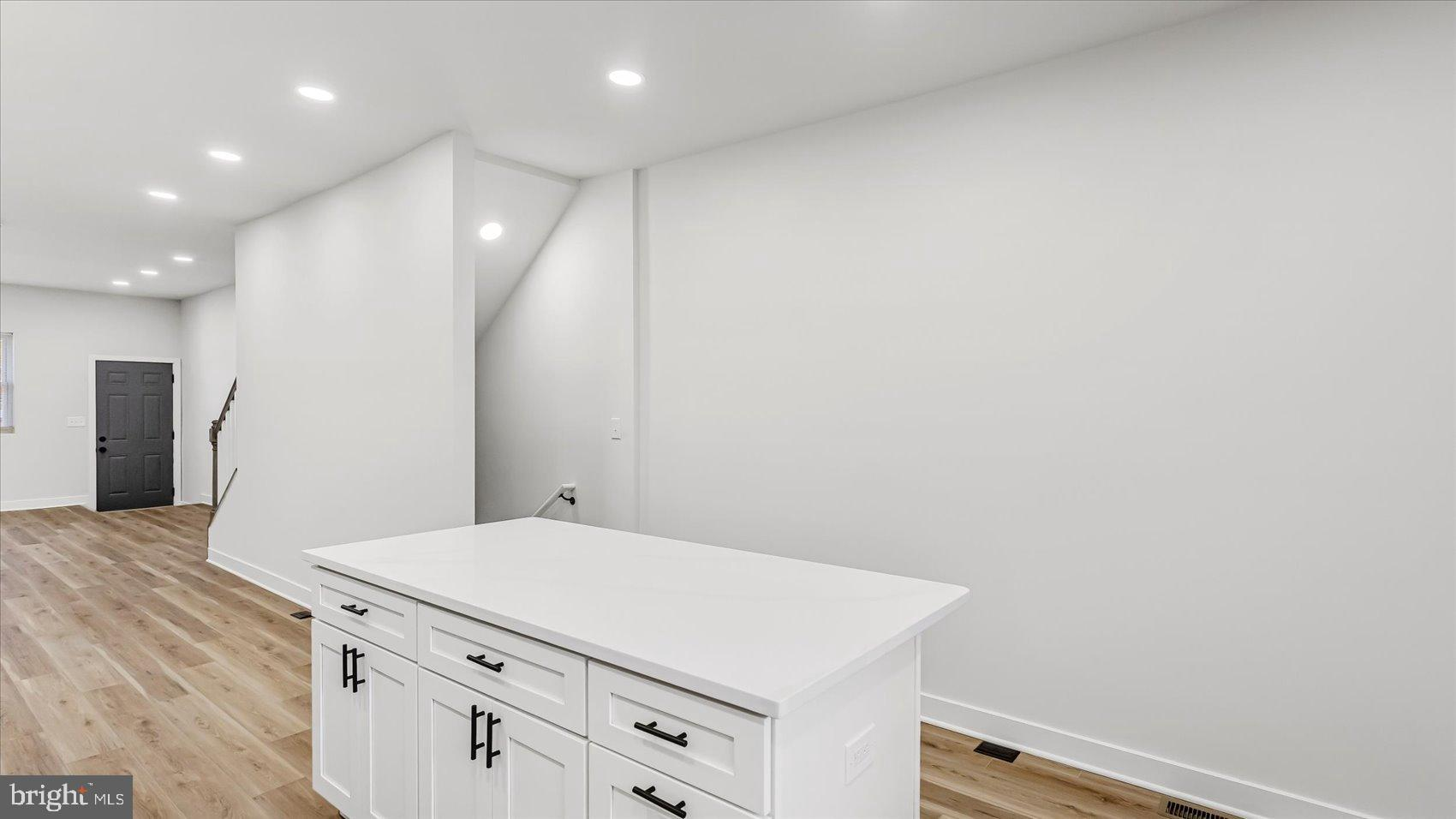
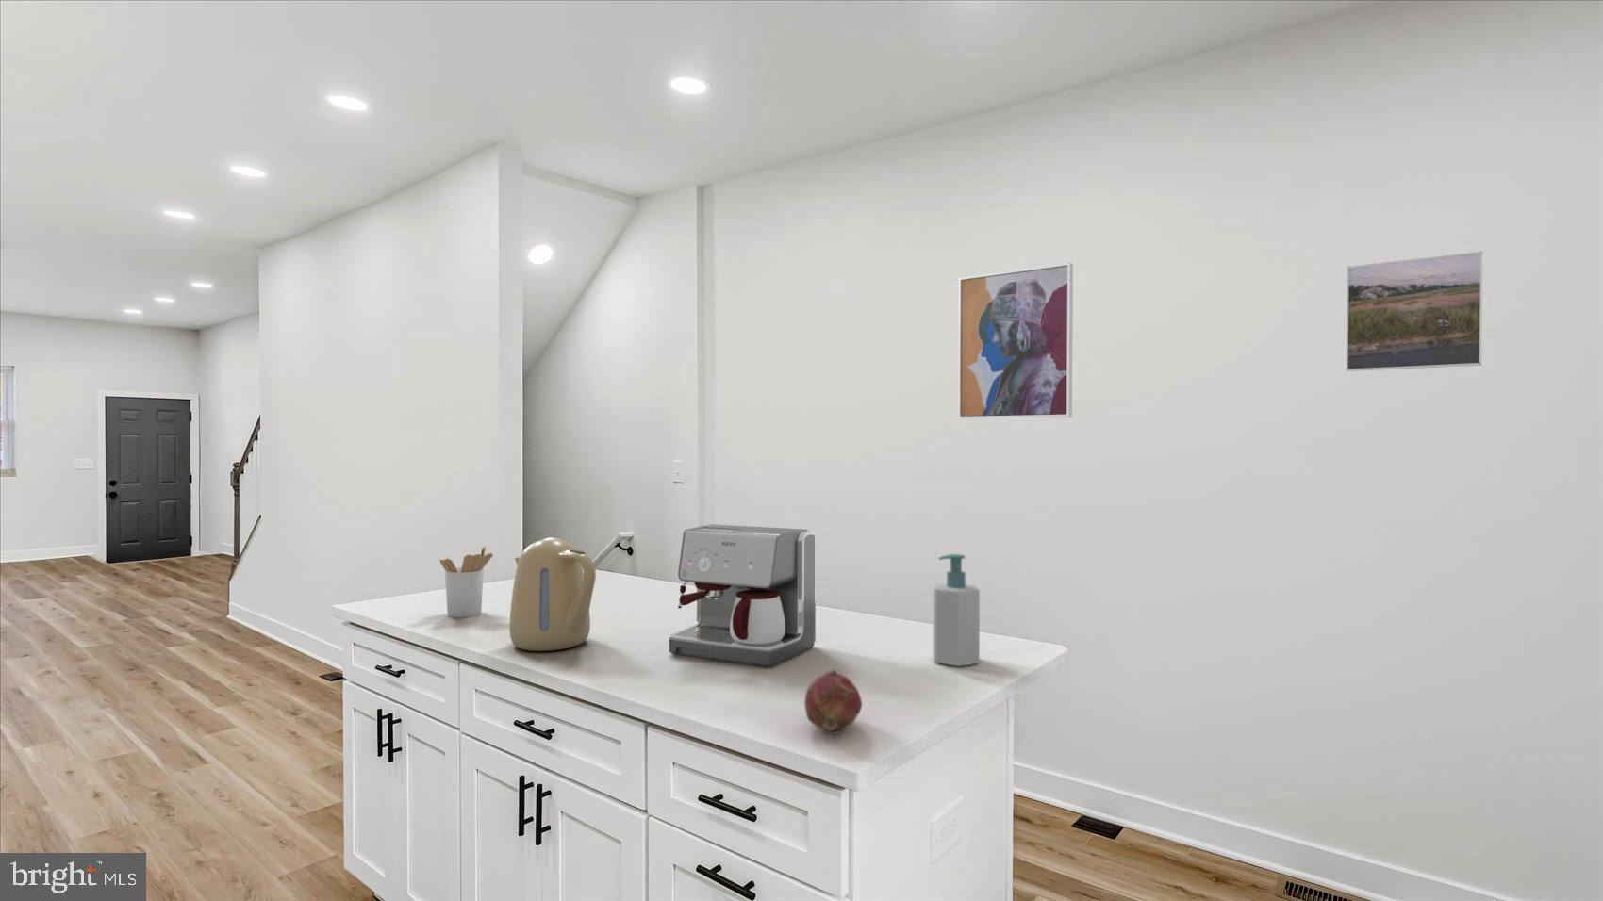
+ fruit [804,670,863,735]
+ coffee maker [668,524,817,668]
+ wall art [957,262,1075,420]
+ soap bottle [931,553,981,668]
+ utensil holder [439,545,494,618]
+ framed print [1345,251,1483,372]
+ kettle [509,536,597,652]
